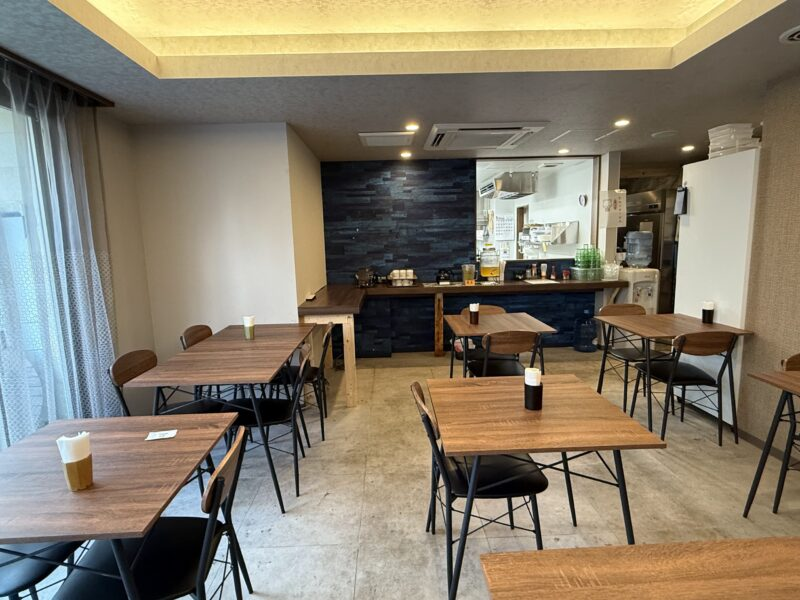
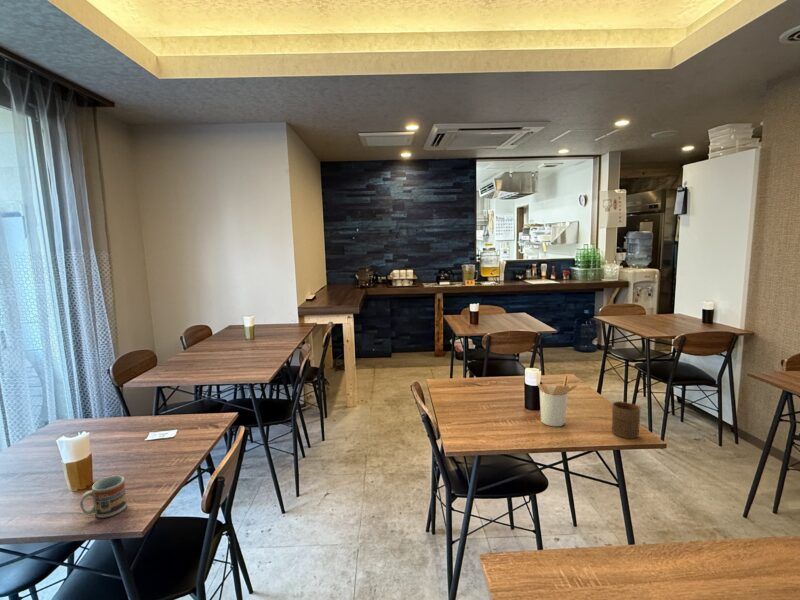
+ utensil holder [536,373,578,427]
+ cup [79,475,128,519]
+ cup [611,400,641,440]
